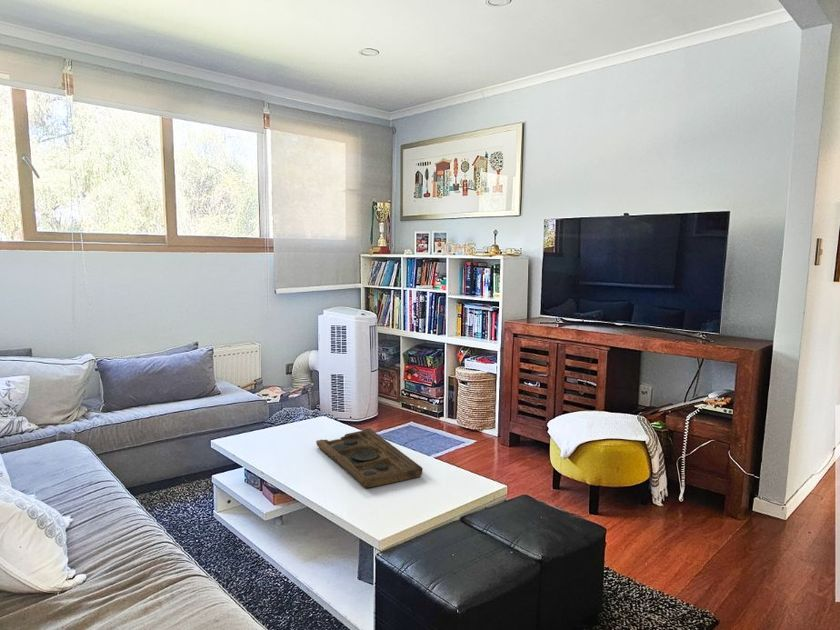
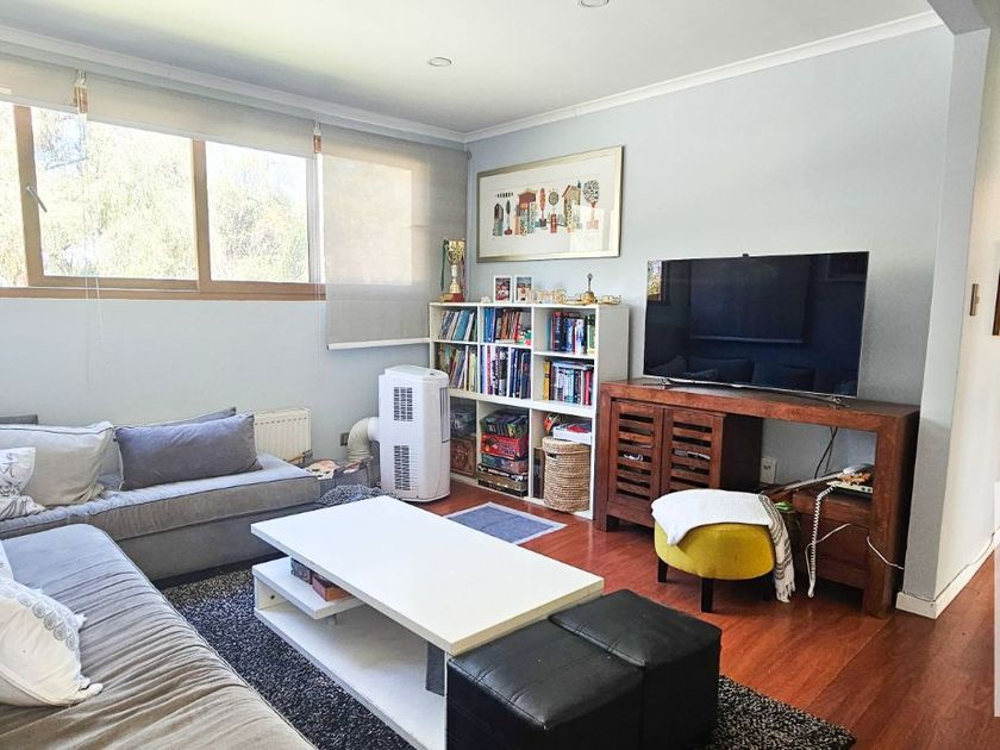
- decorative tray [315,427,424,489]
